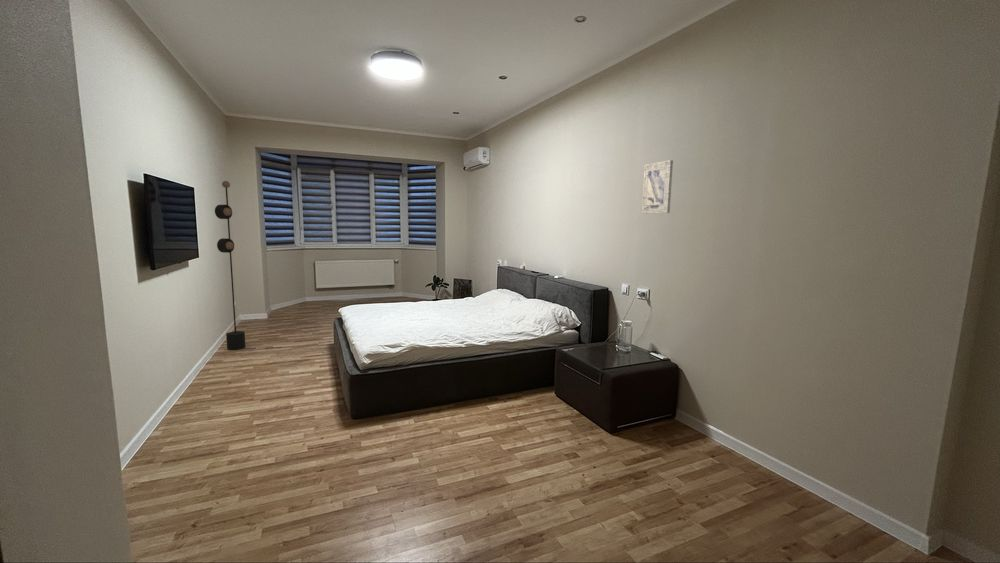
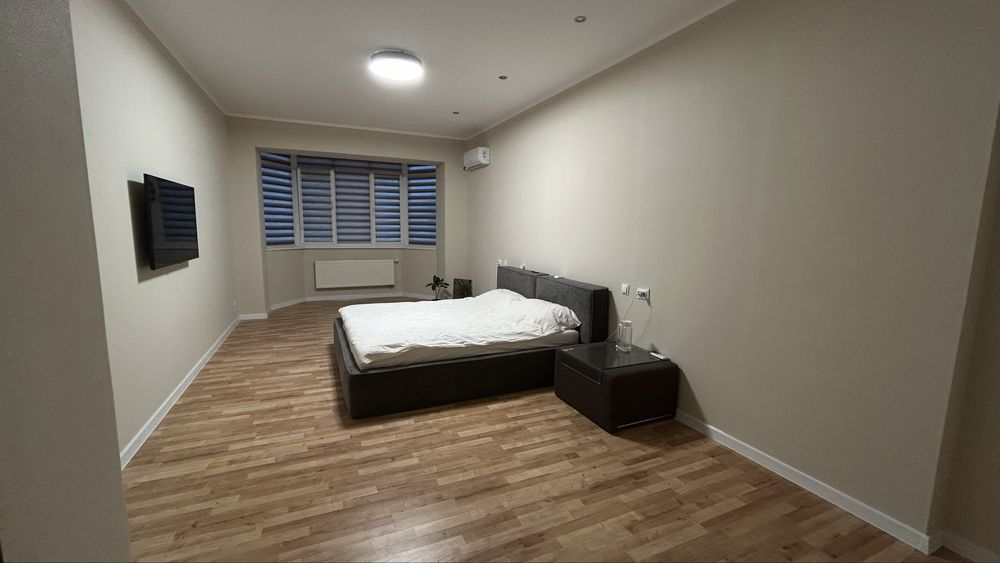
- floor lamp [214,180,281,351]
- wall art [641,159,674,215]
